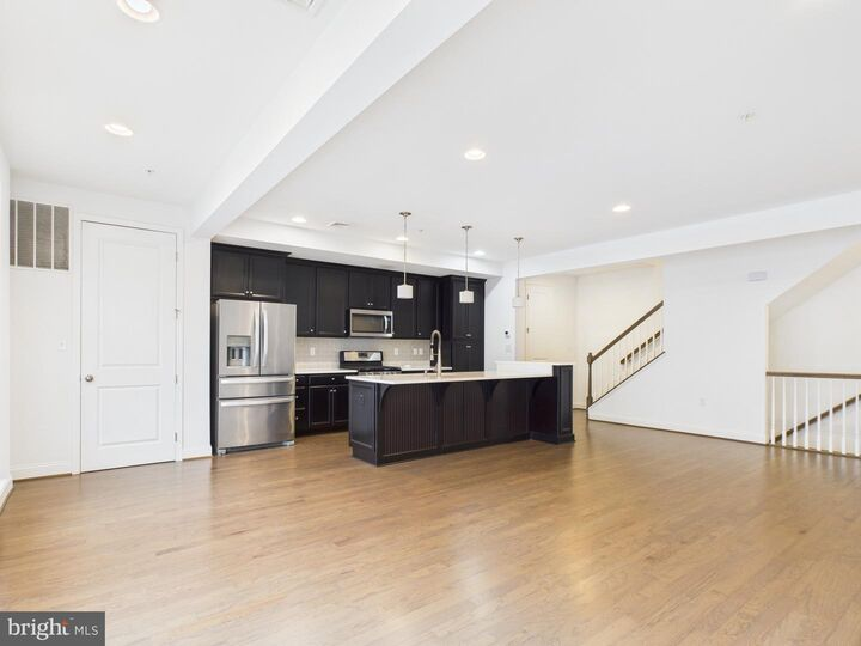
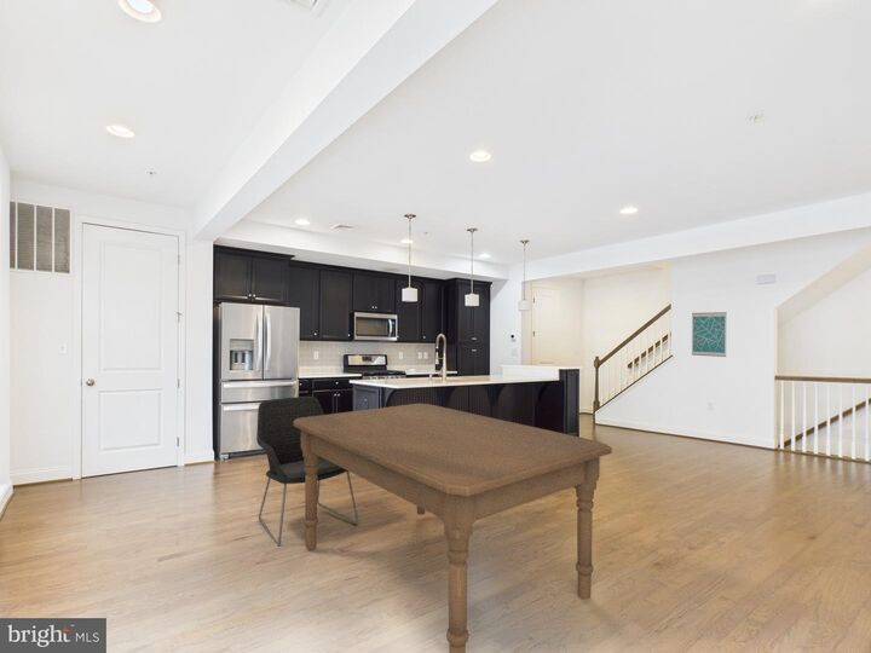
+ wall art [691,311,728,358]
+ chair [255,395,360,547]
+ dining table [294,403,613,653]
